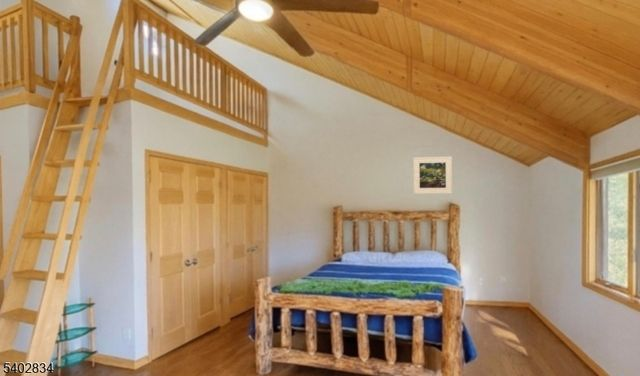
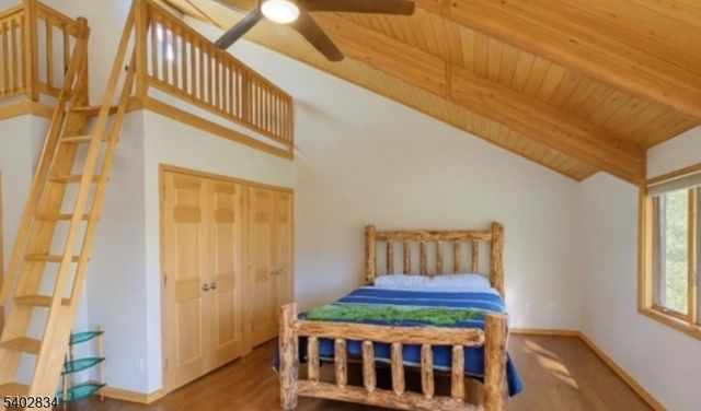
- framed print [412,155,453,195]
